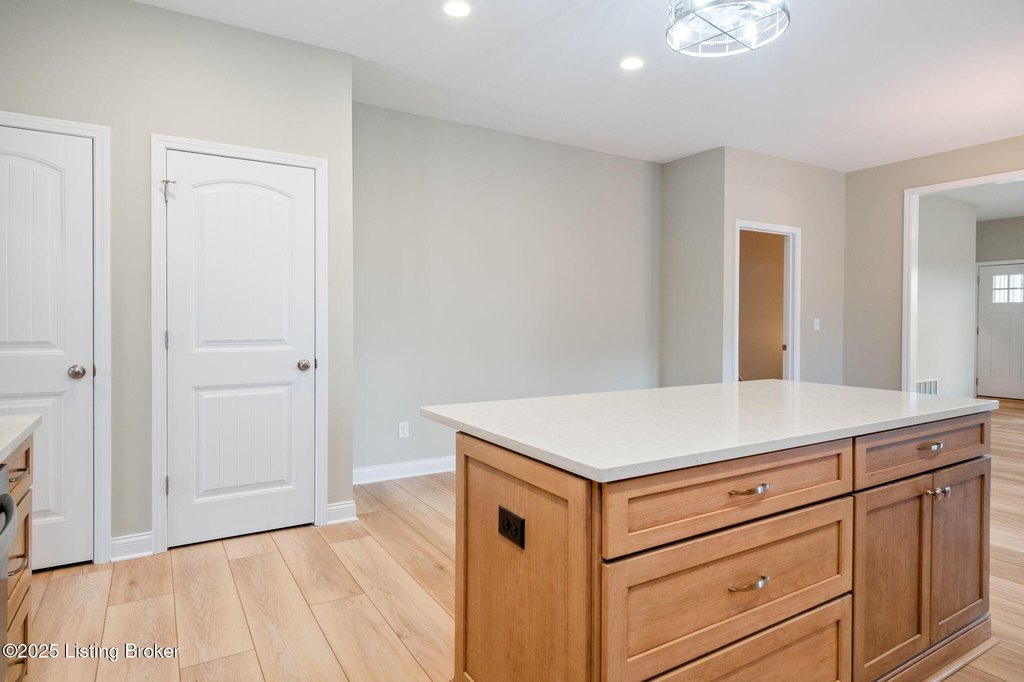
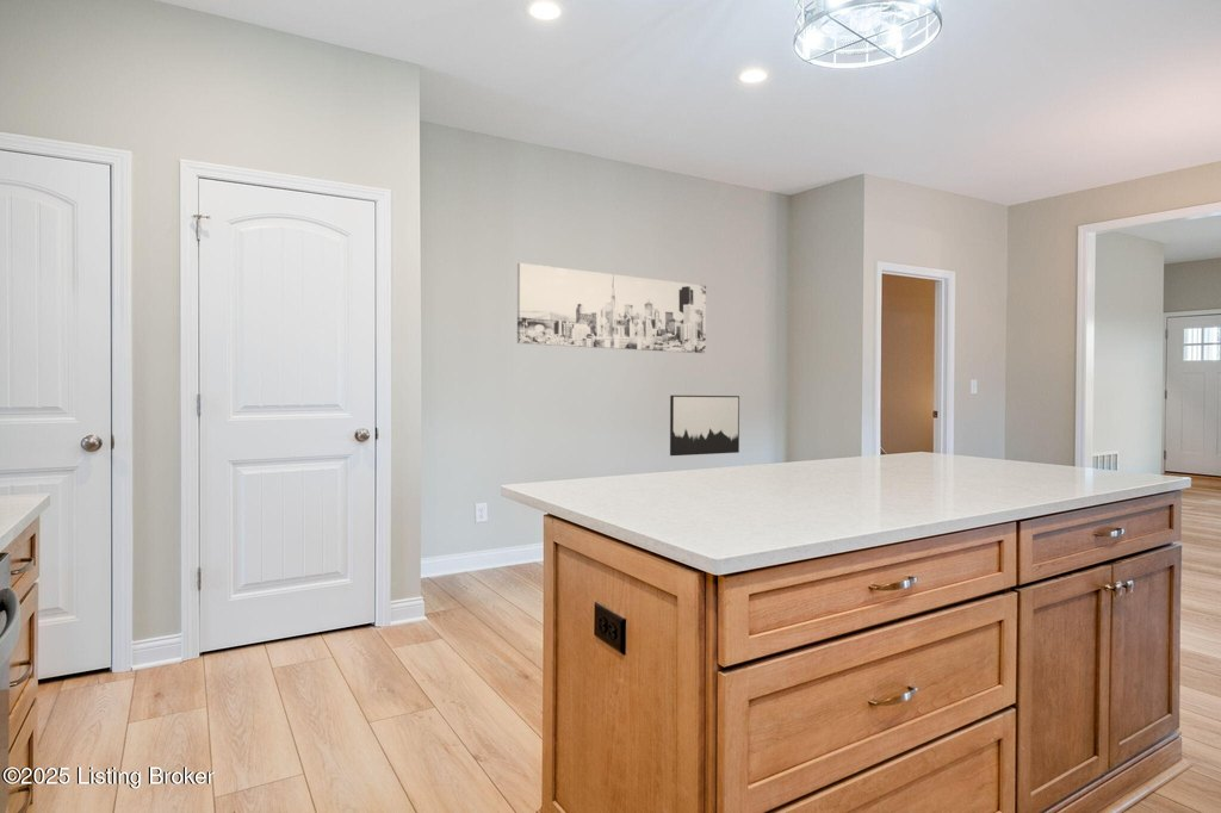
+ wall art [516,262,707,354]
+ wall art [669,395,740,457]
